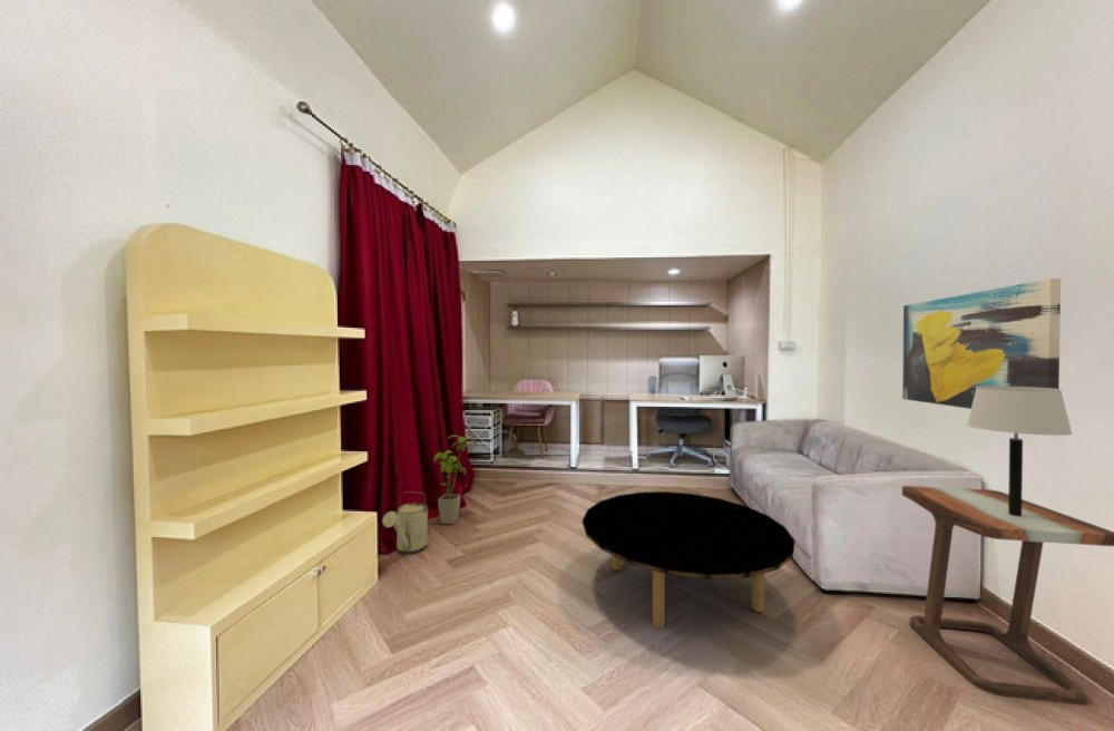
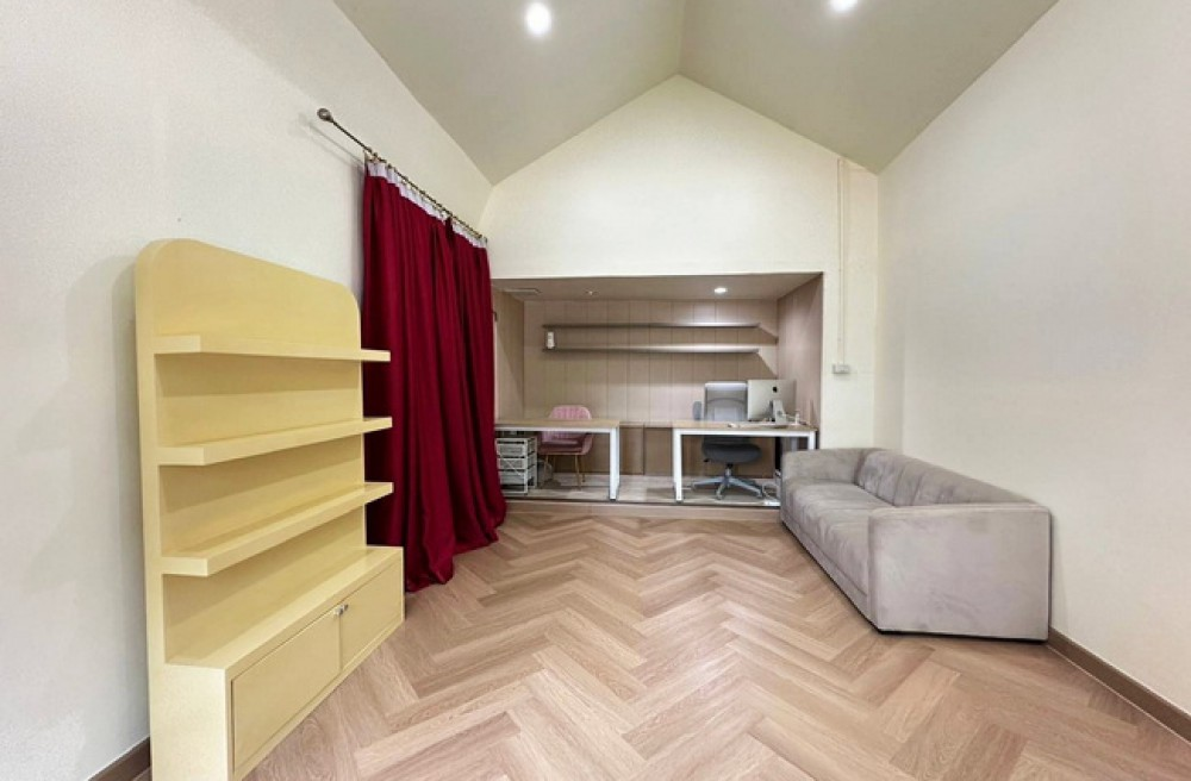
- coffee table [582,490,797,628]
- side table [901,485,1114,705]
- watering can [381,490,429,556]
- wall art [901,277,1062,410]
- table lamp [966,387,1074,517]
- house plant [432,435,478,525]
